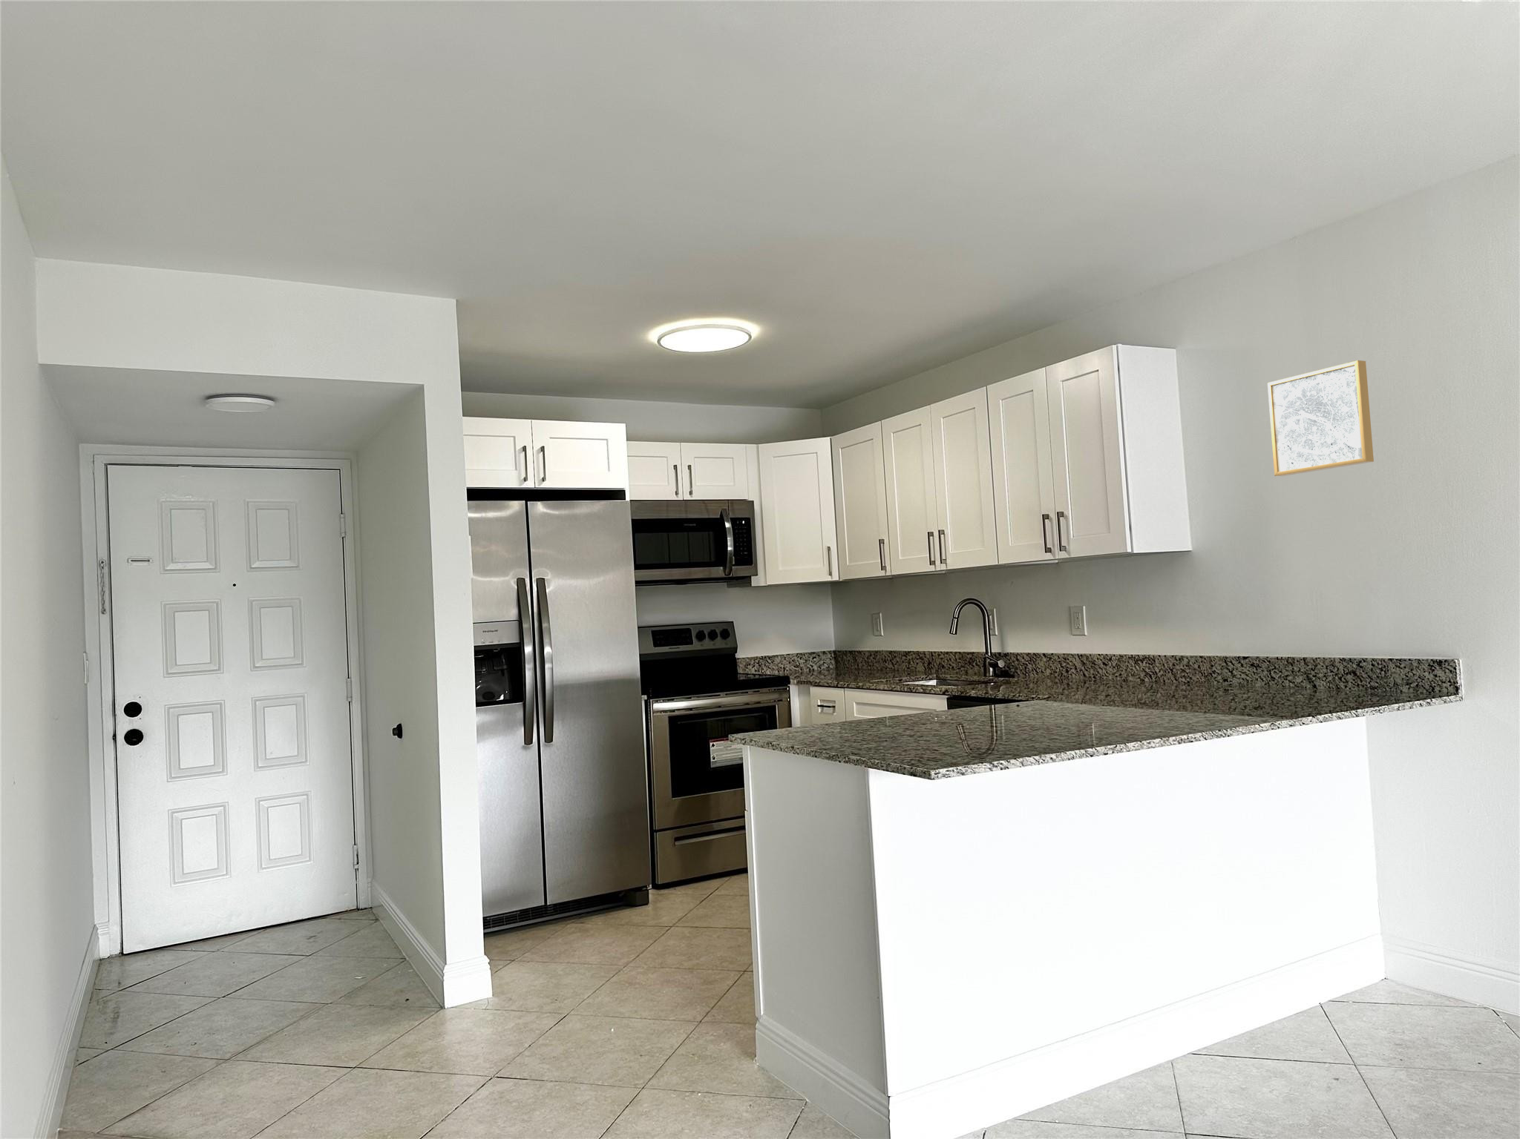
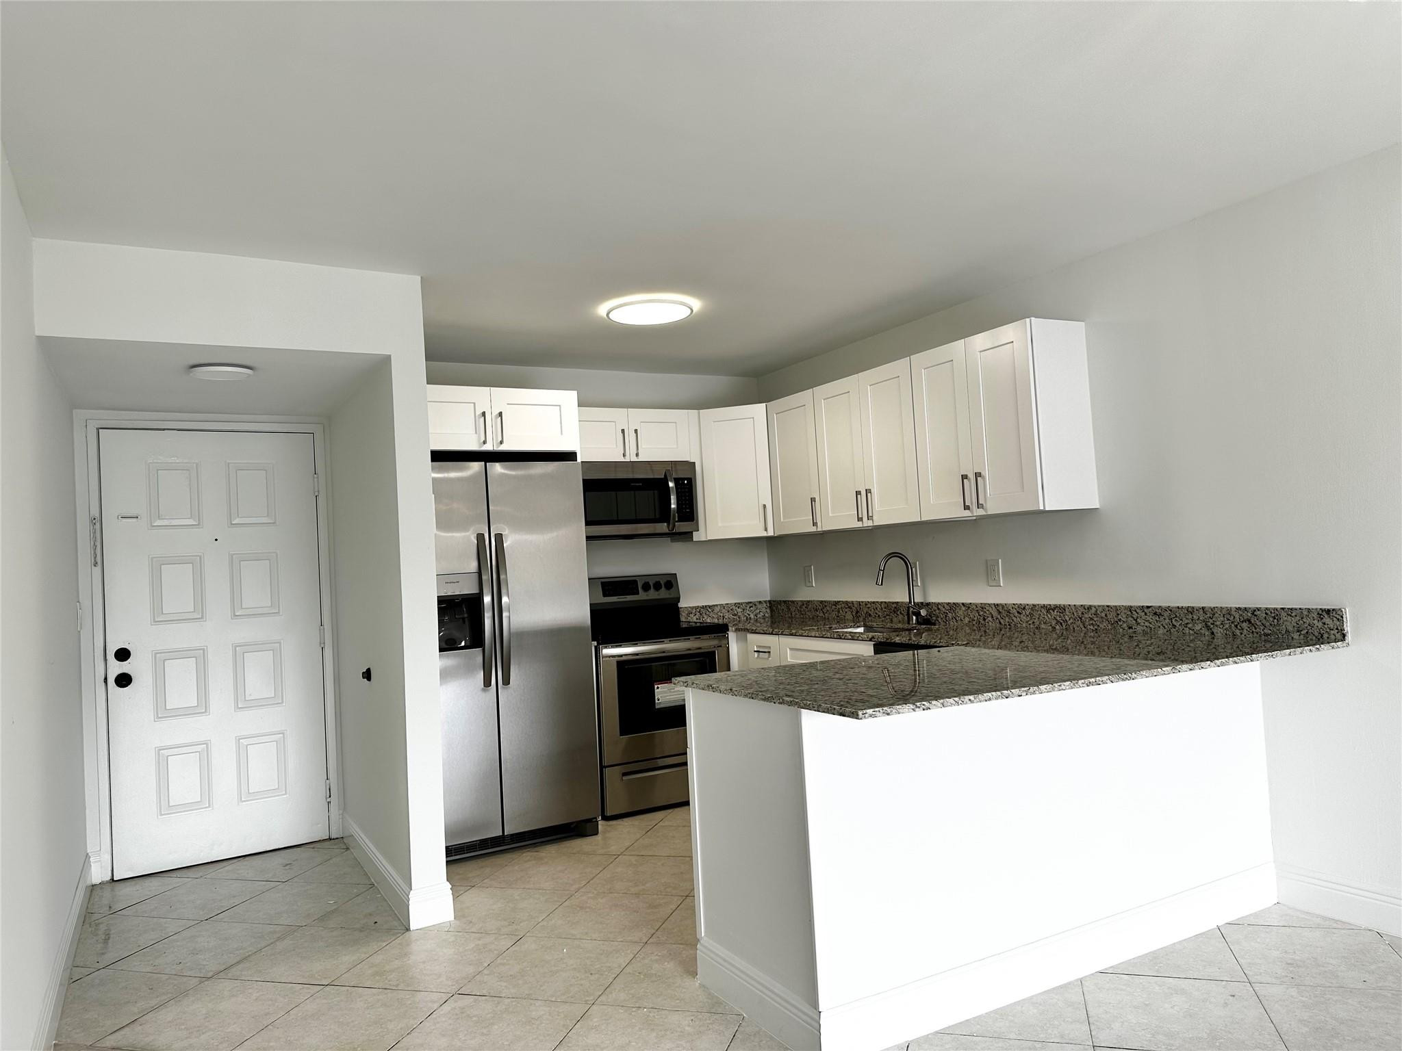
- wall art [1267,360,1374,477]
